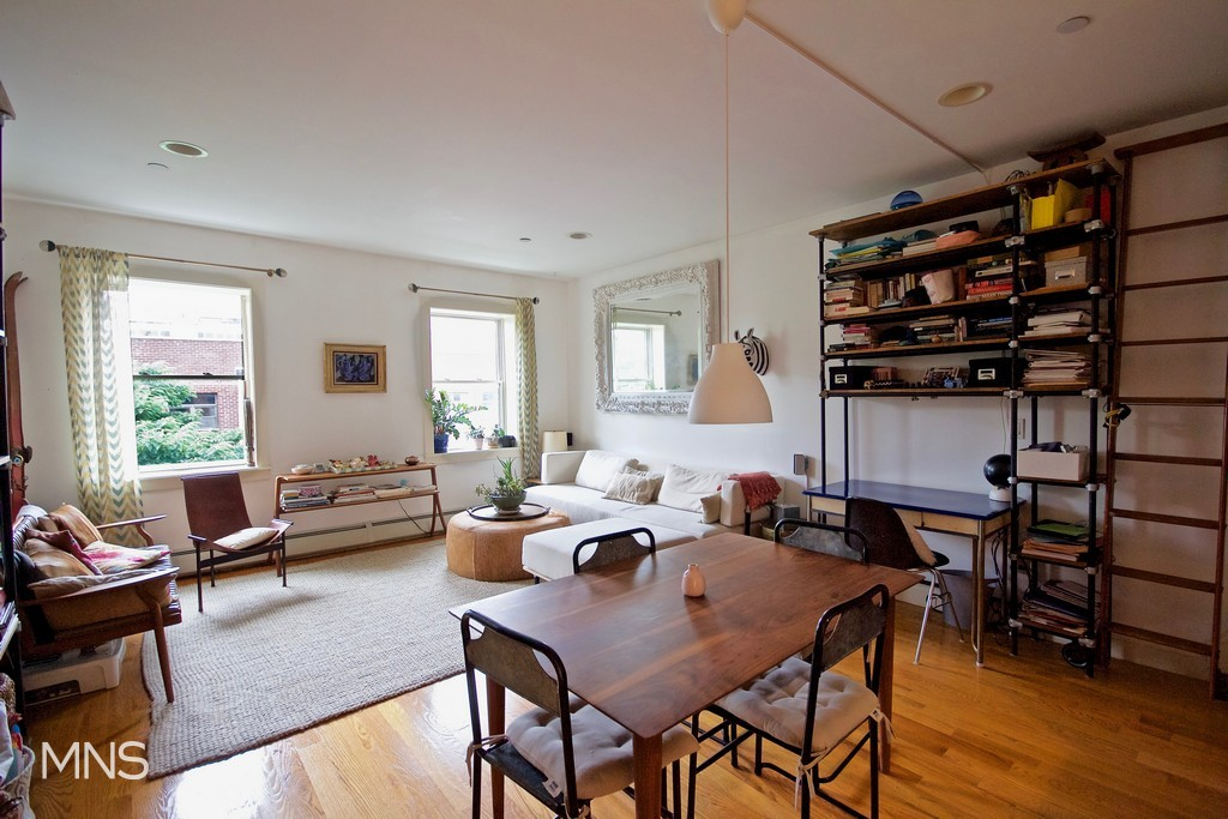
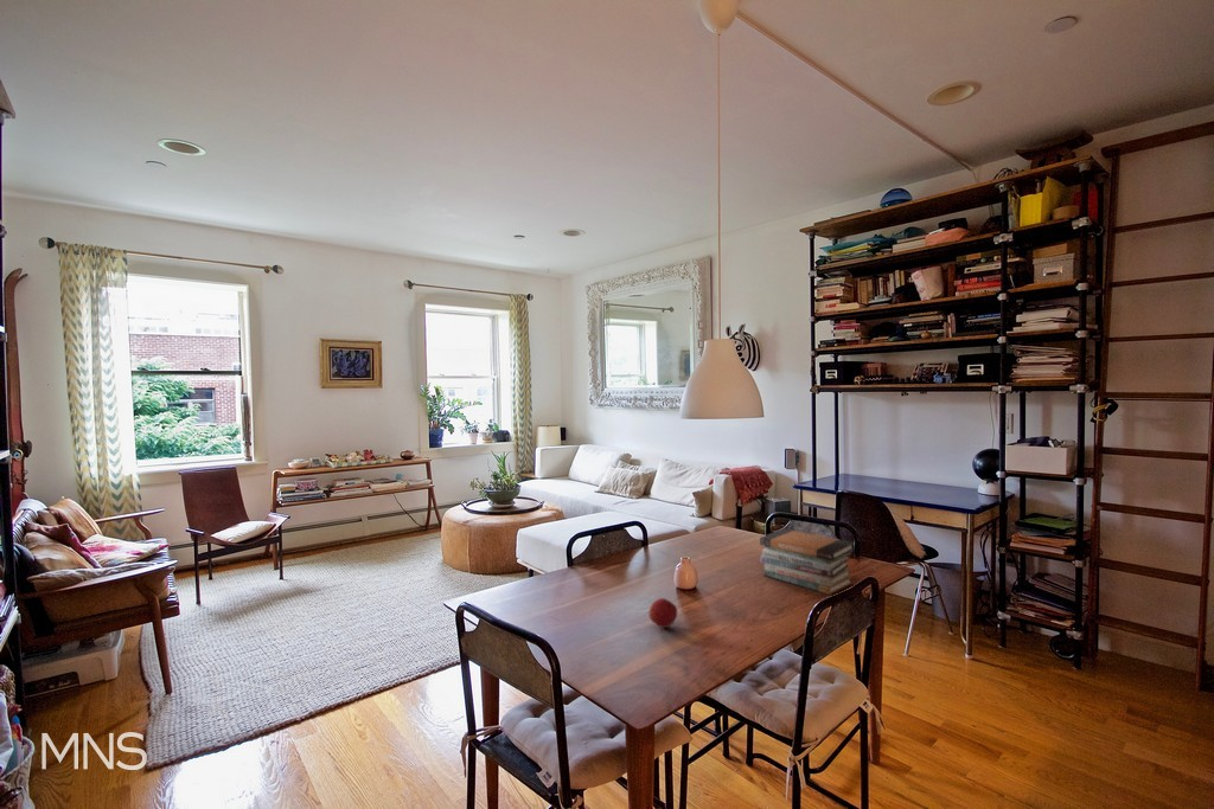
+ book stack [759,528,856,596]
+ apple [647,597,678,629]
